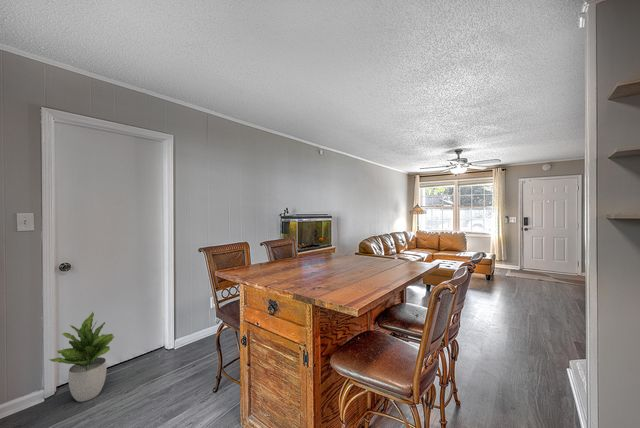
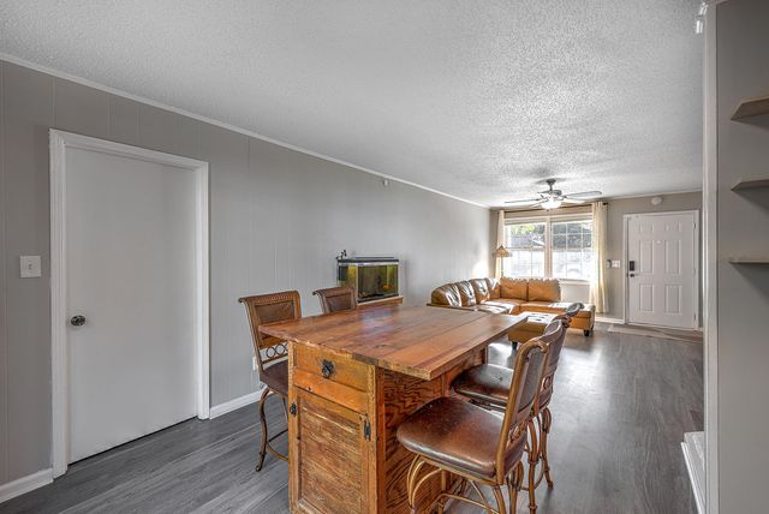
- potted plant [48,311,115,403]
